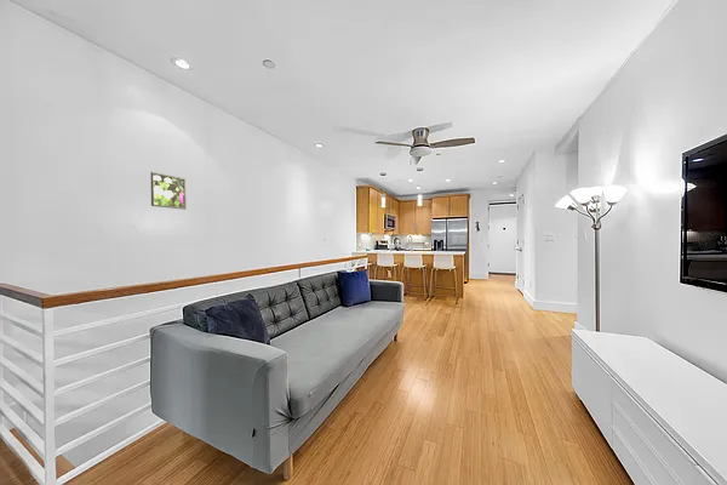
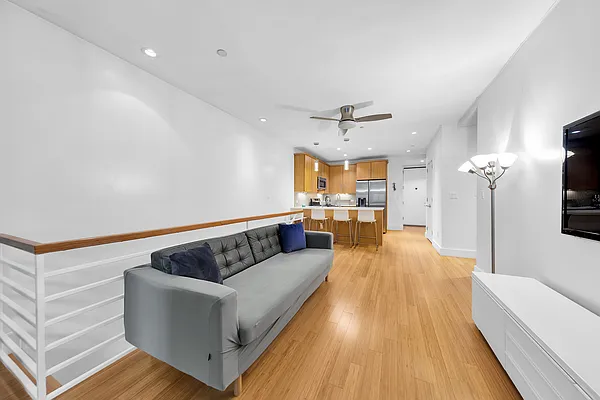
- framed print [150,171,188,211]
